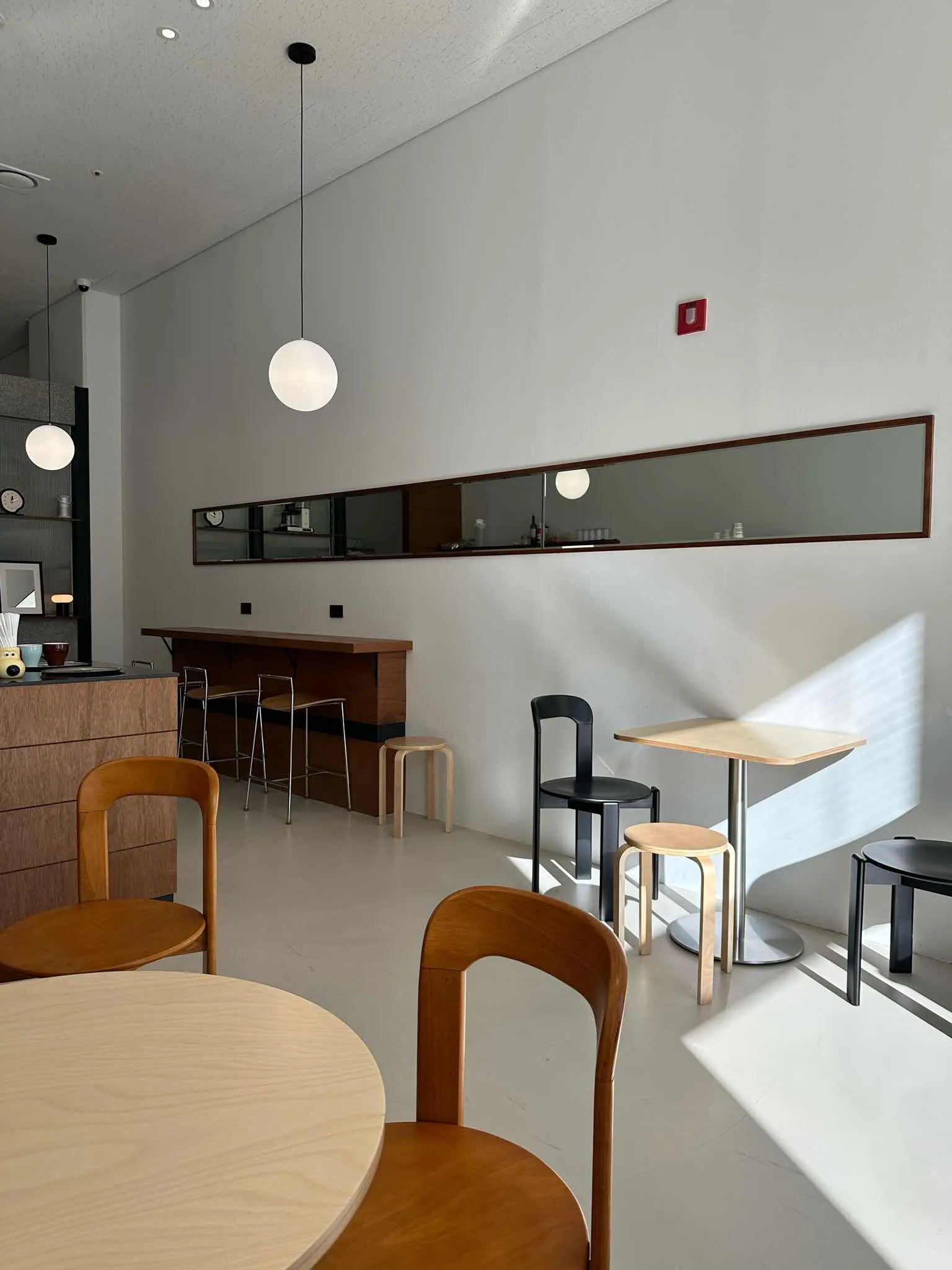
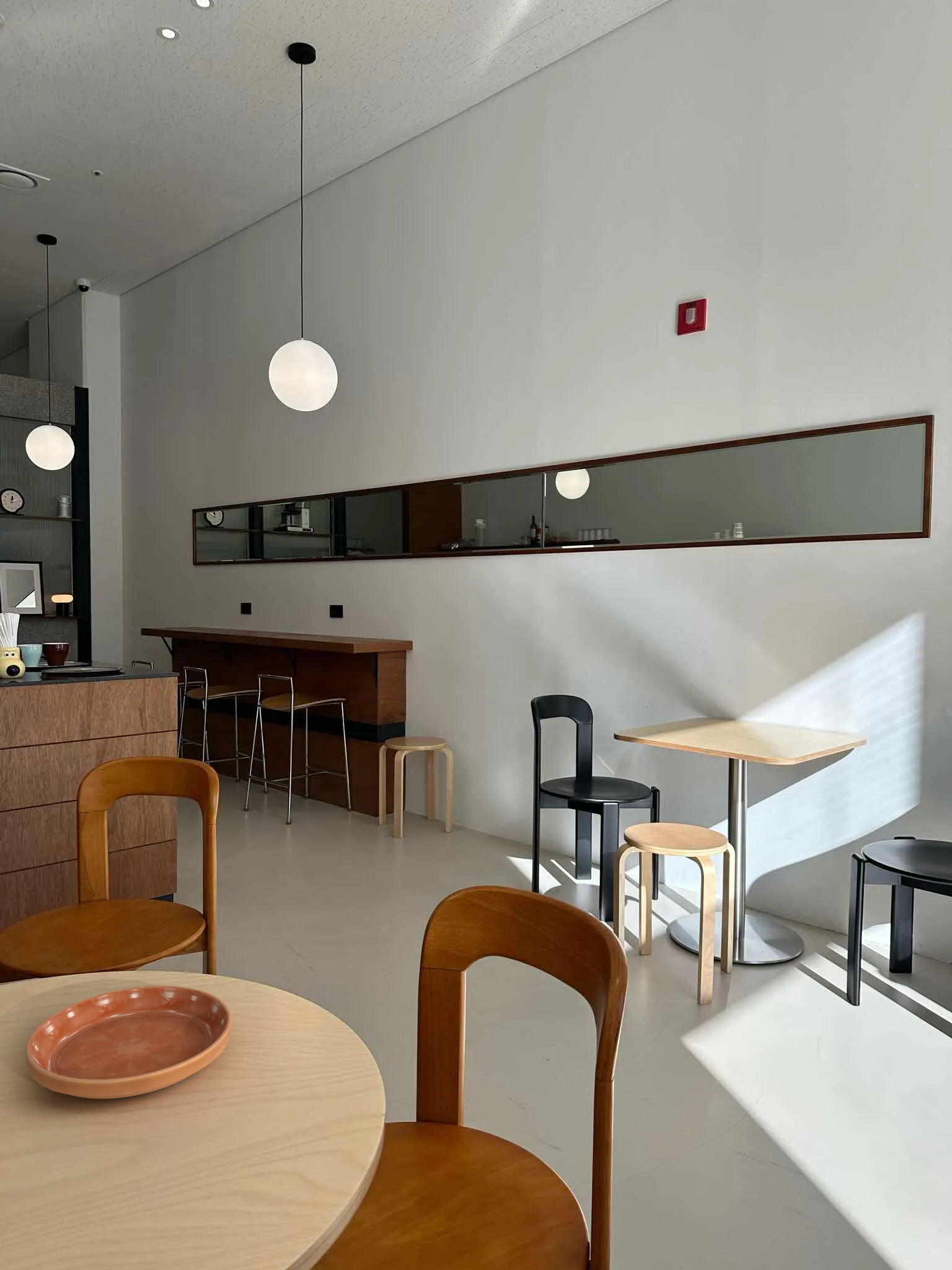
+ saucer [25,985,232,1099]
